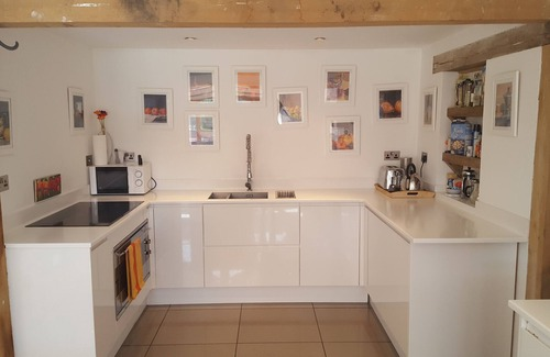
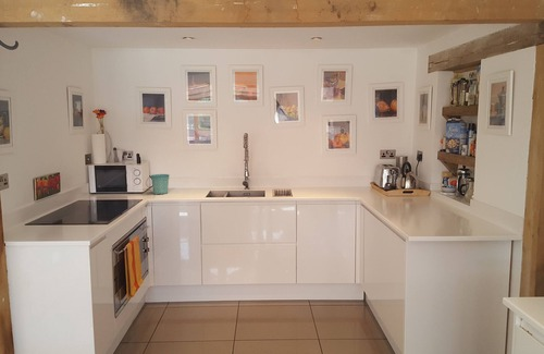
+ flower pot [149,173,171,195]
